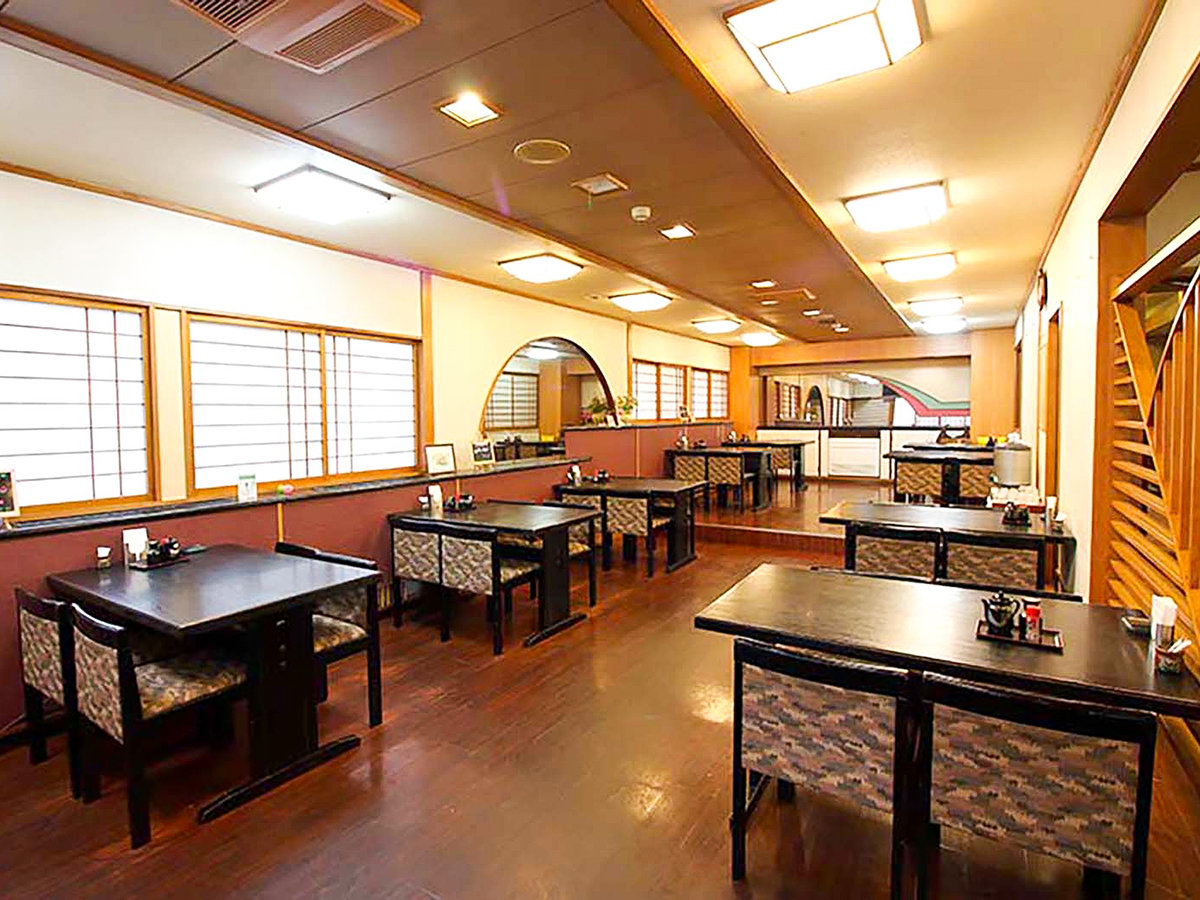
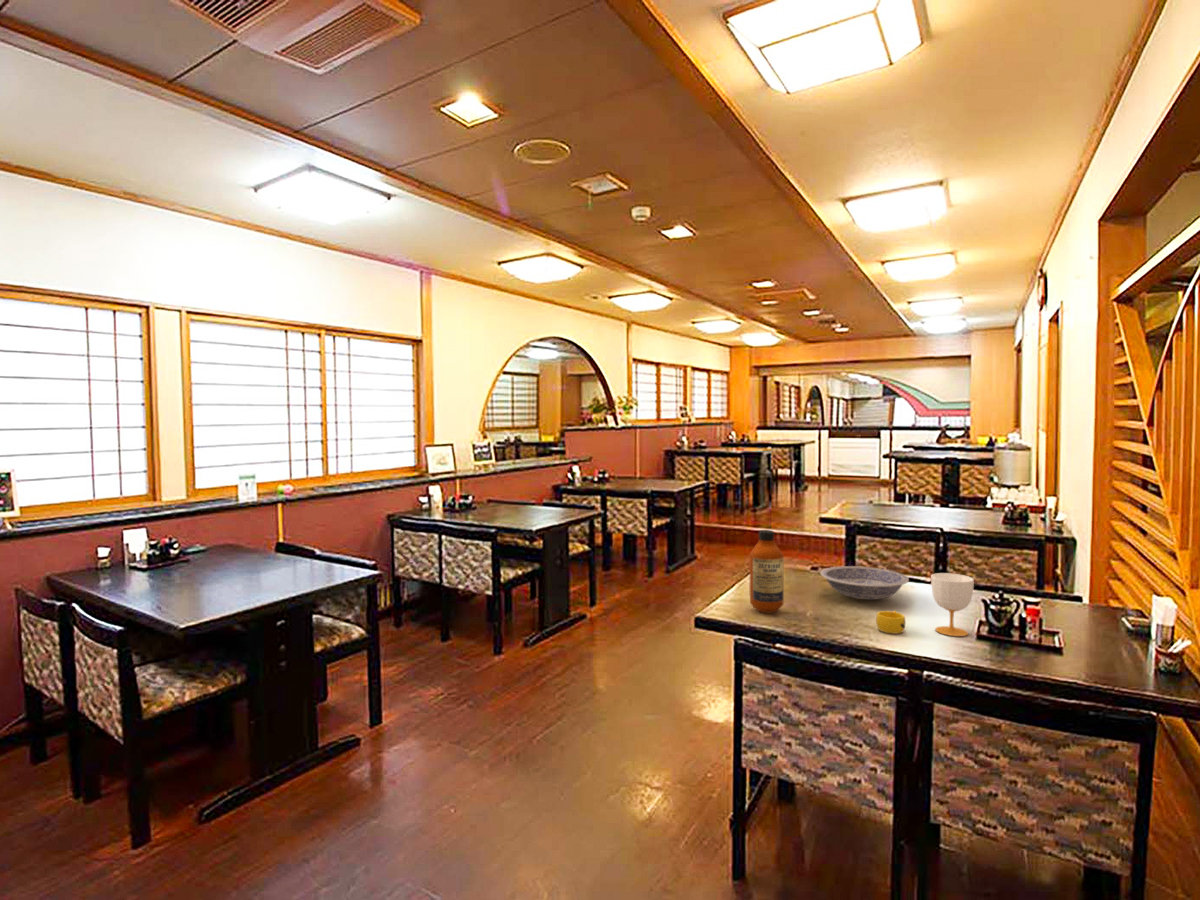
+ bowl [820,565,910,601]
+ cup [875,609,907,635]
+ cup [930,572,975,637]
+ bottle [749,529,785,614]
